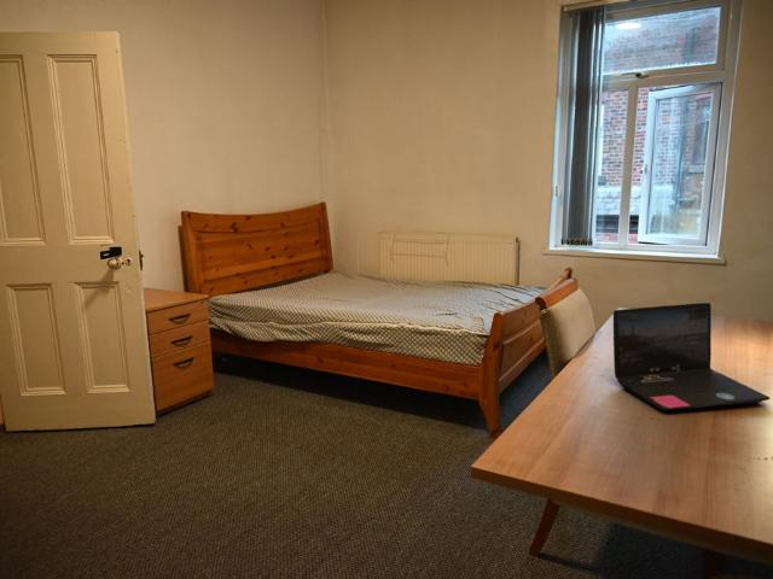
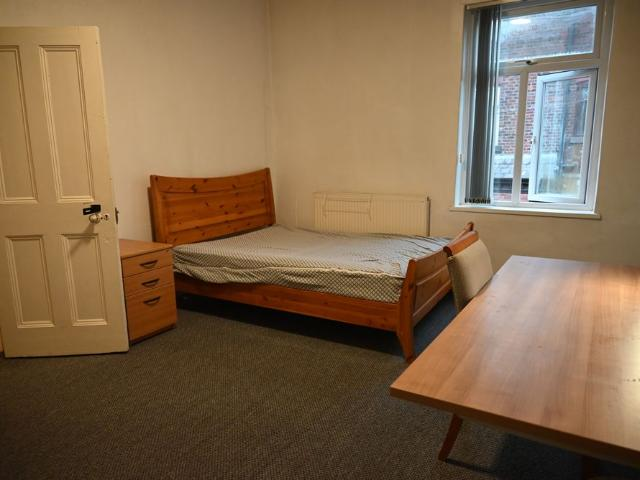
- laptop [612,302,771,411]
